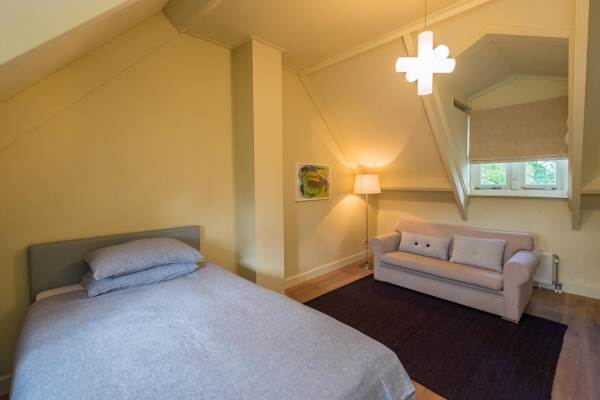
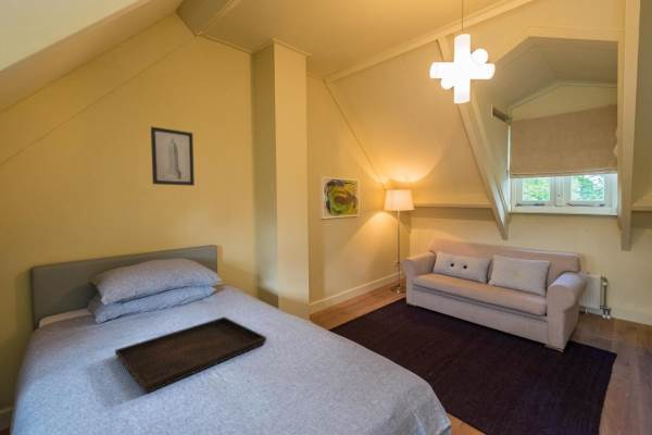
+ wall art [150,125,196,187]
+ serving tray [114,315,267,395]
